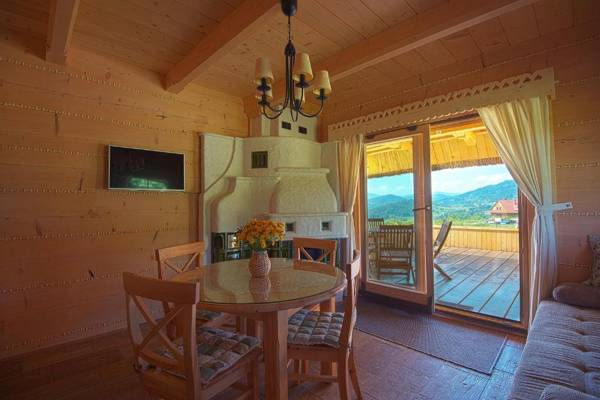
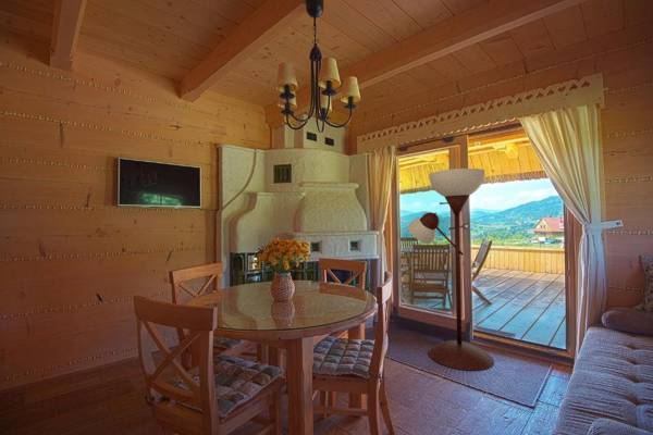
+ floor lamp [407,167,495,372]
